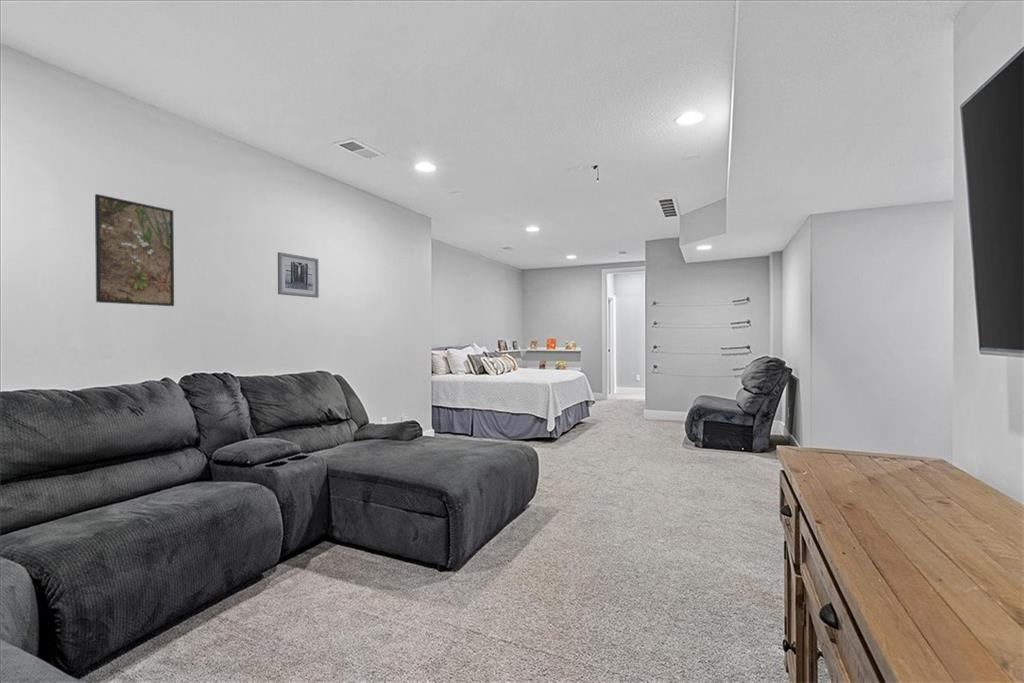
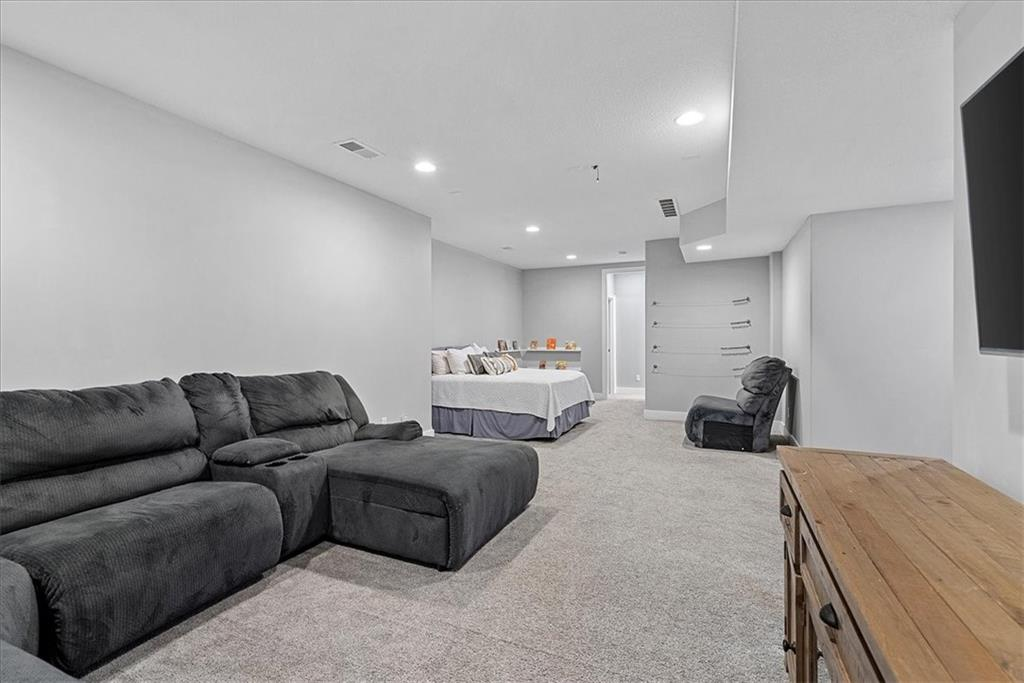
- wall art [277,251,320,299]
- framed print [94,193,175,307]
